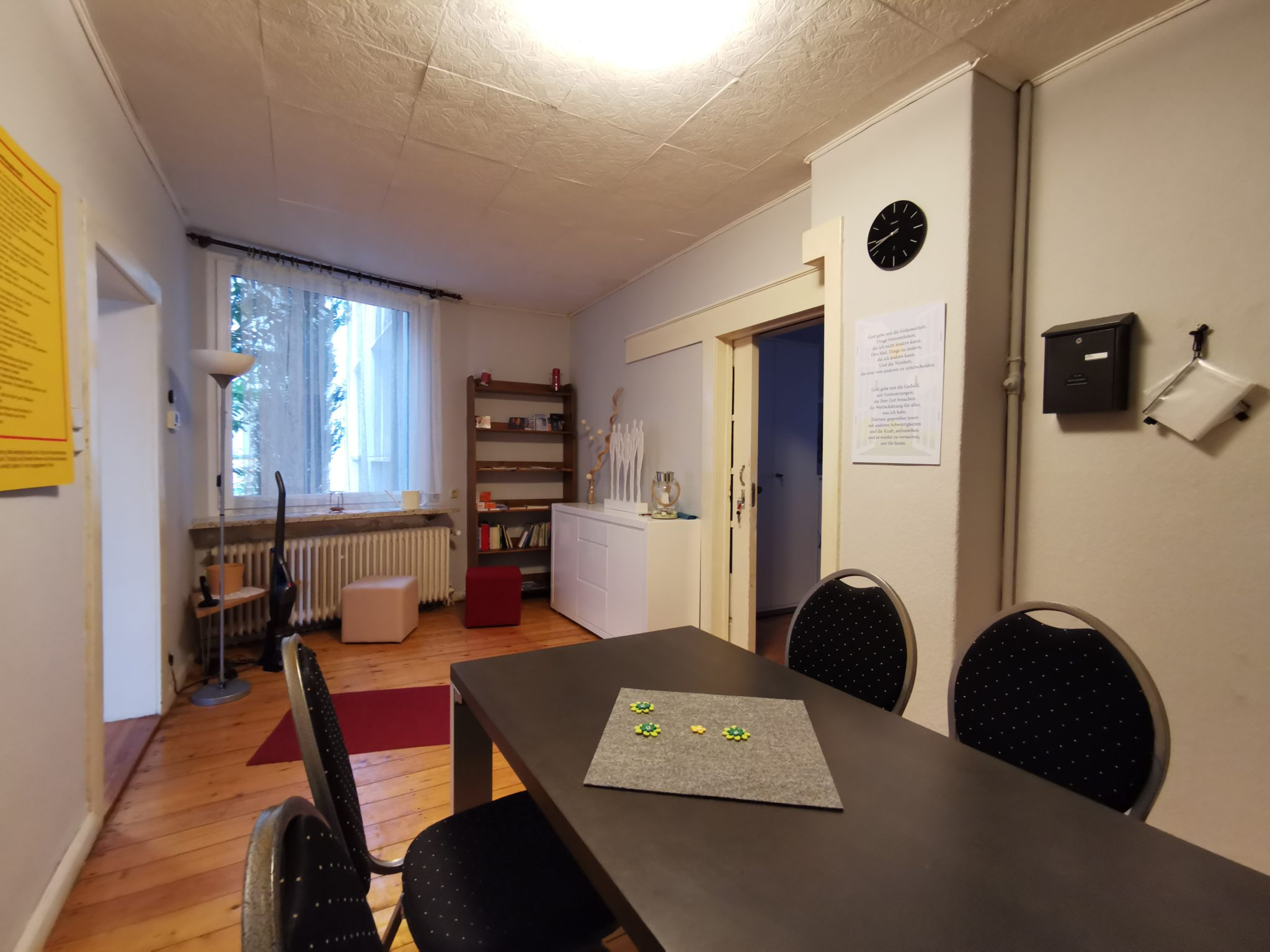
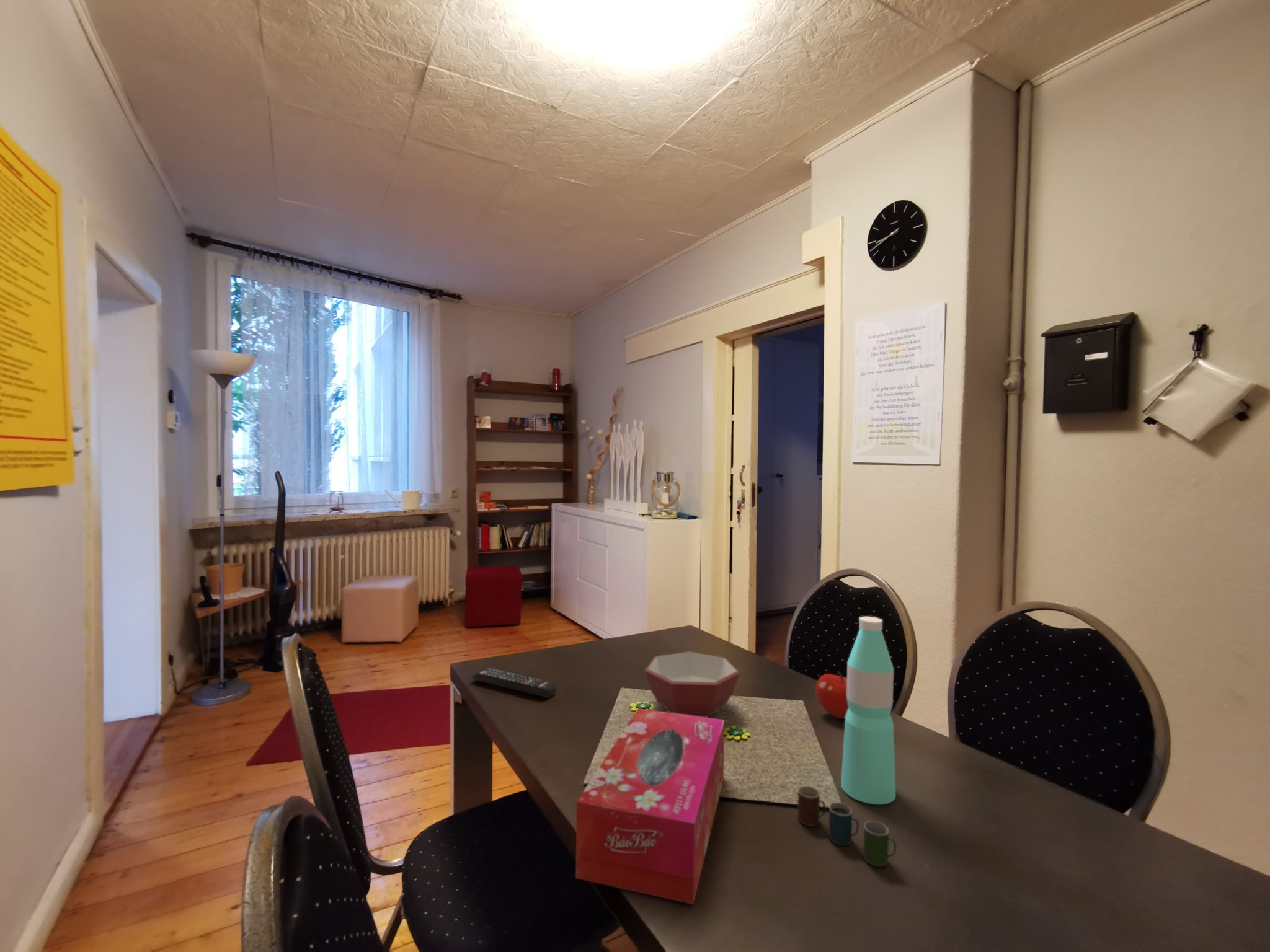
+ water bottle [840,616,896,805]
+ tissue box [575,708,725,905]
+ cup [797,785,897,867]
+ fruit [815,671,849,720]
+ bowl [644,651,741,718]
+ remote control [471,667,557,699]
